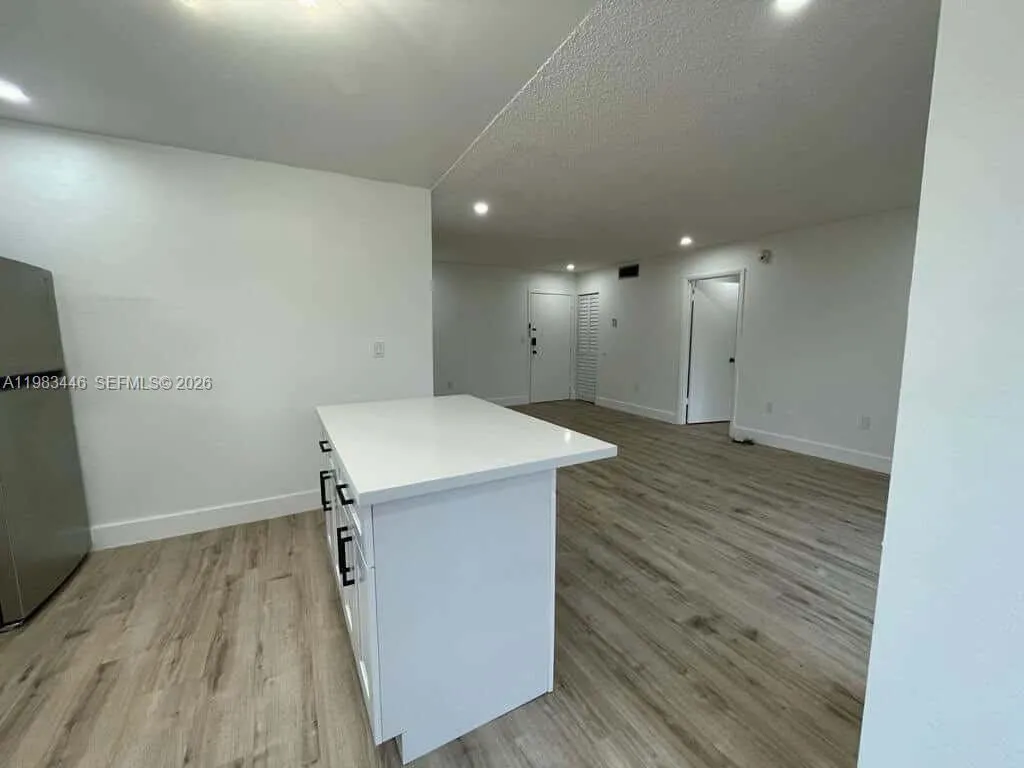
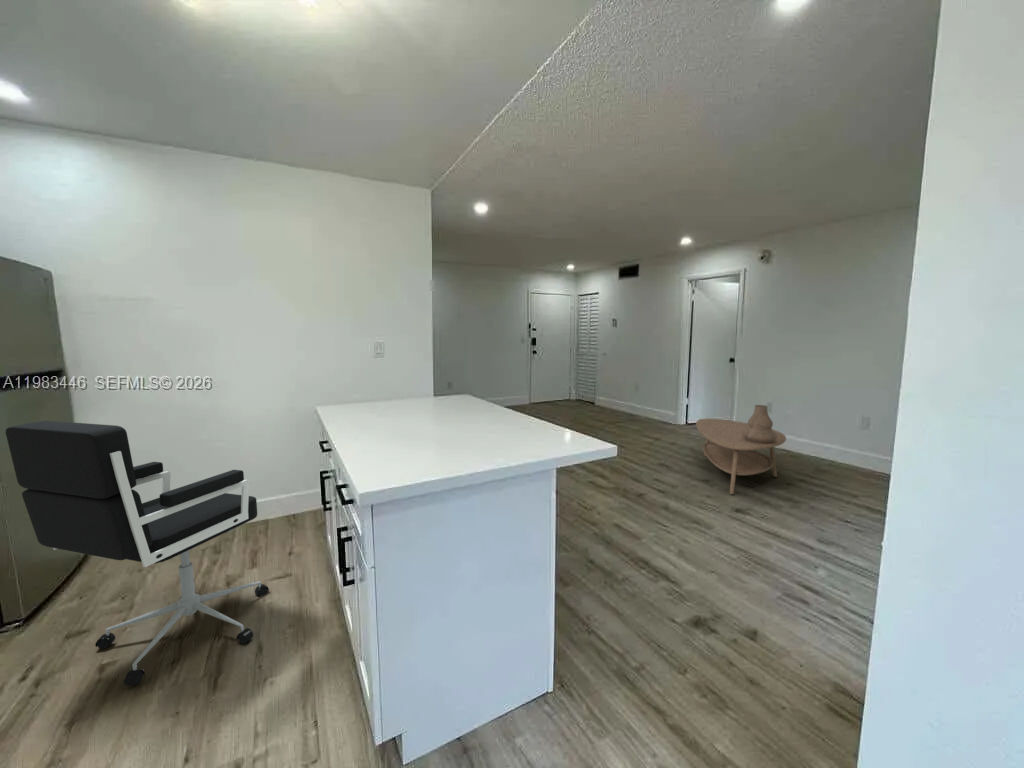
+ coffee table [695,417,787,495]
+ vase [742,404,777,444]
+ office chair [5,420,270,686]
